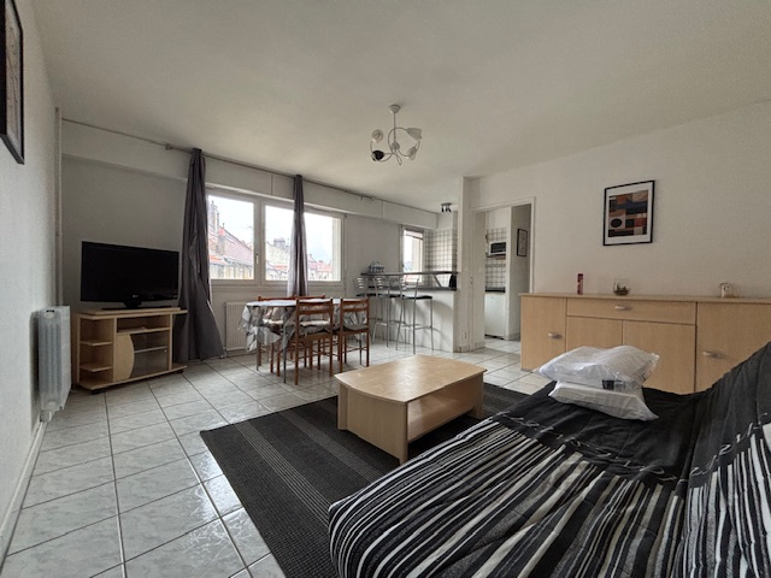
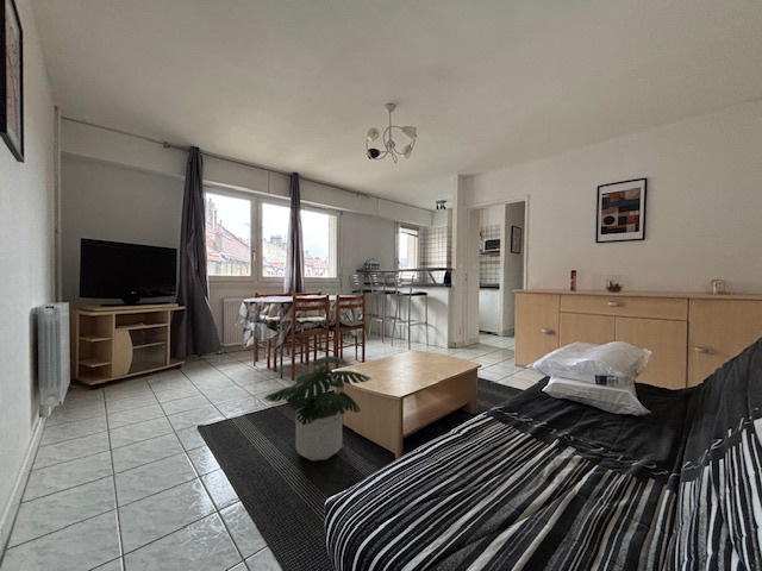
+ potted plant [263,356,373,462]
